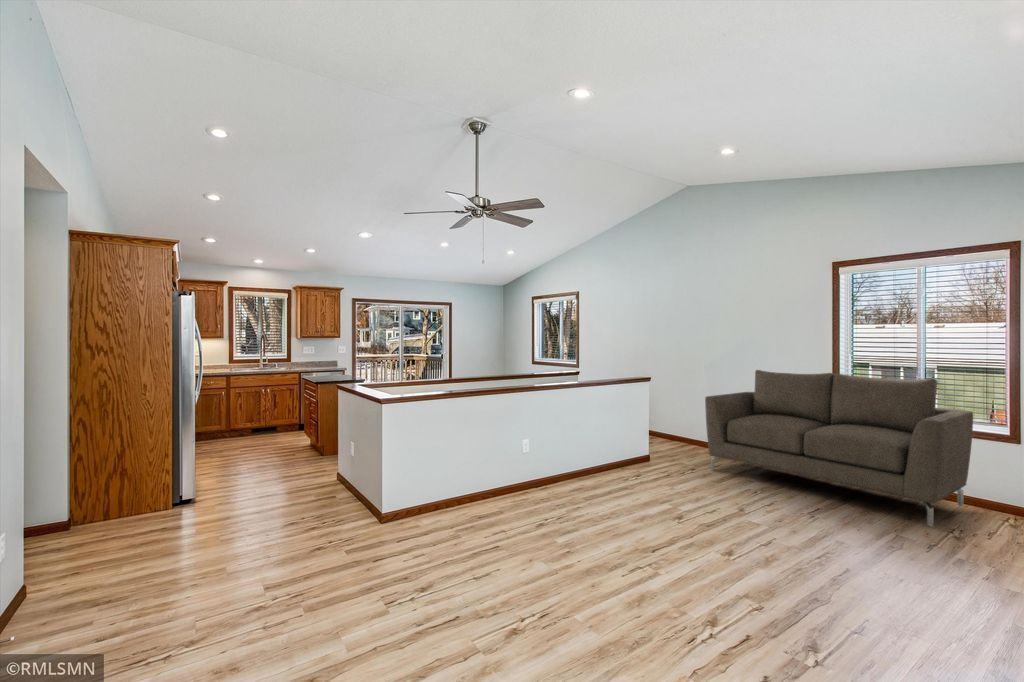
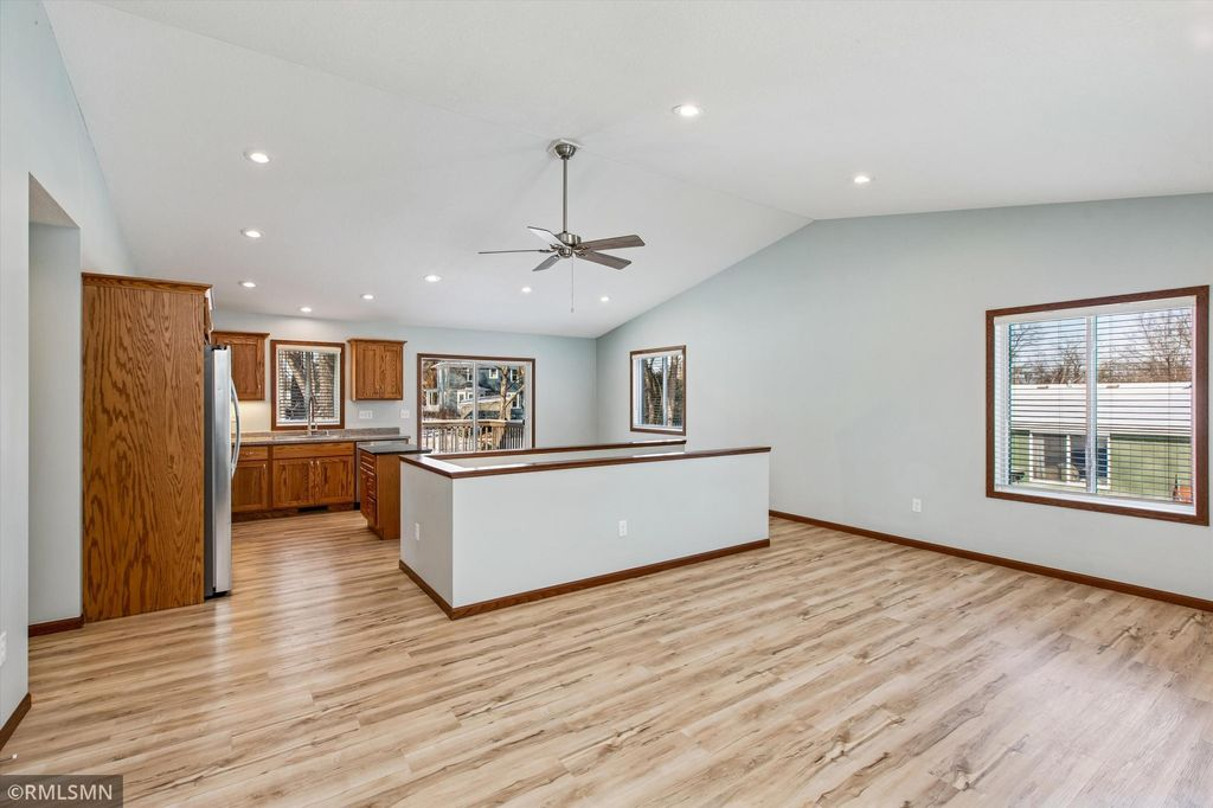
- sofa [704,369,974,527]
